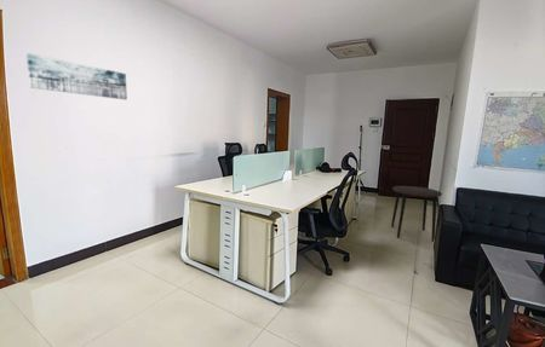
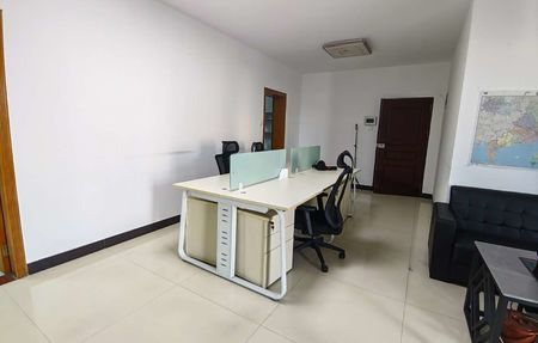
- side table [390,185,443,243]
- wall art [25,52,128,100]
